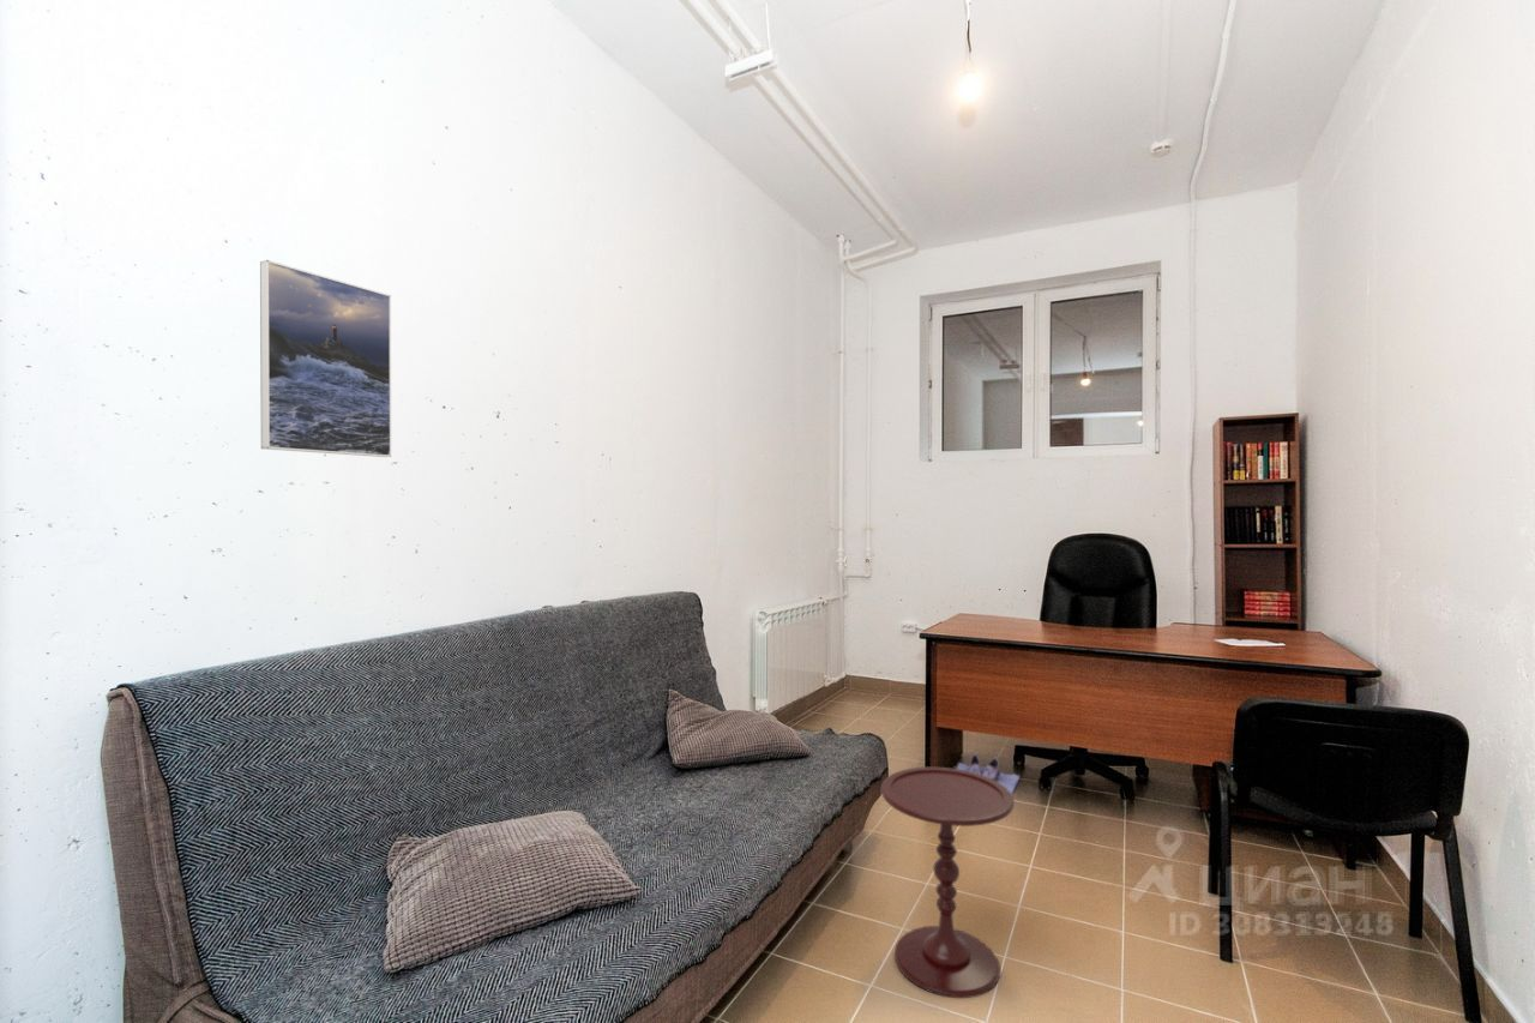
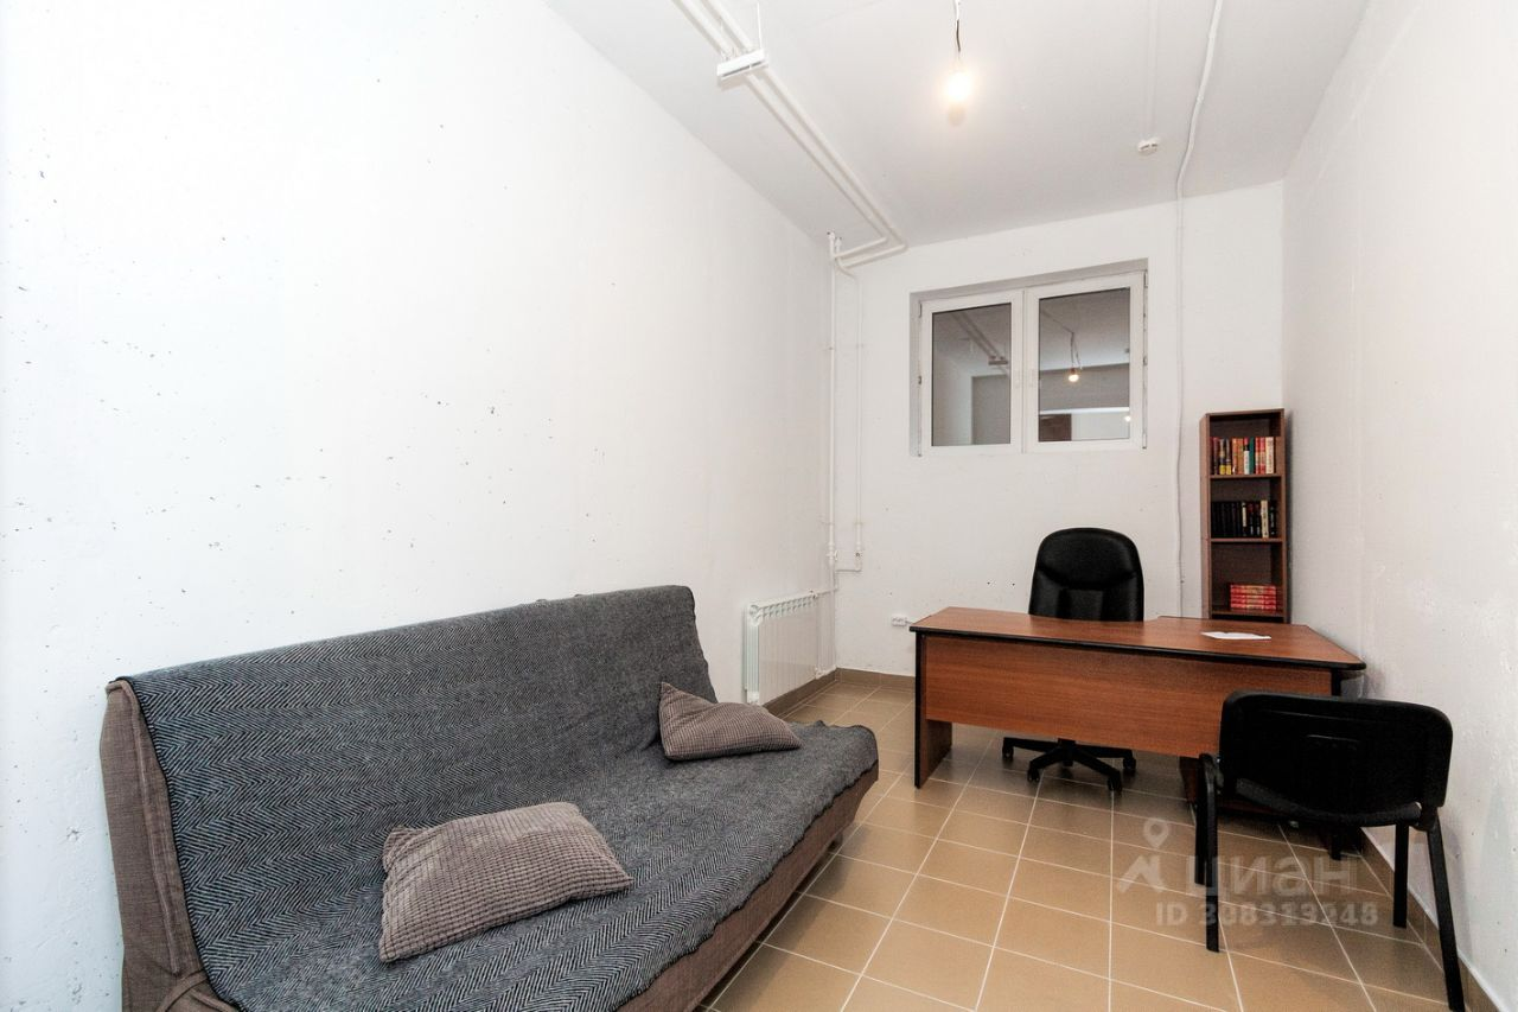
- side table [880,766,1016,999]
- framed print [259,259,392,458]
- shoe [956,752,1021,795]
